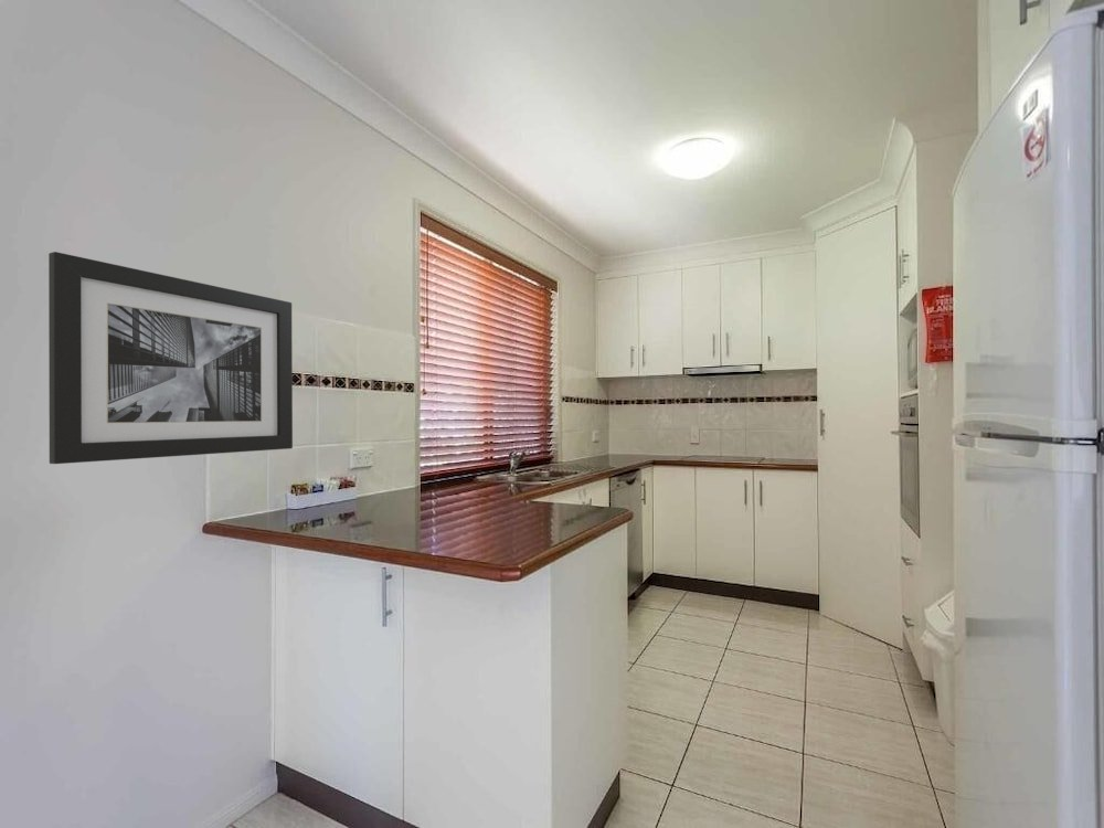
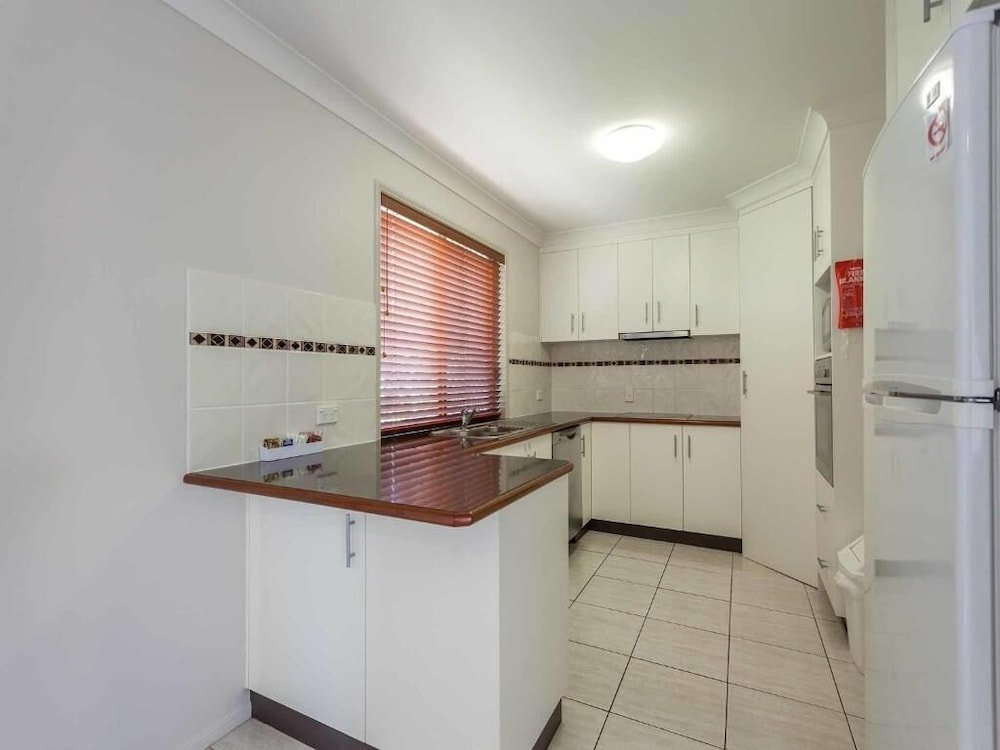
- wall art [47,251,294,465]
